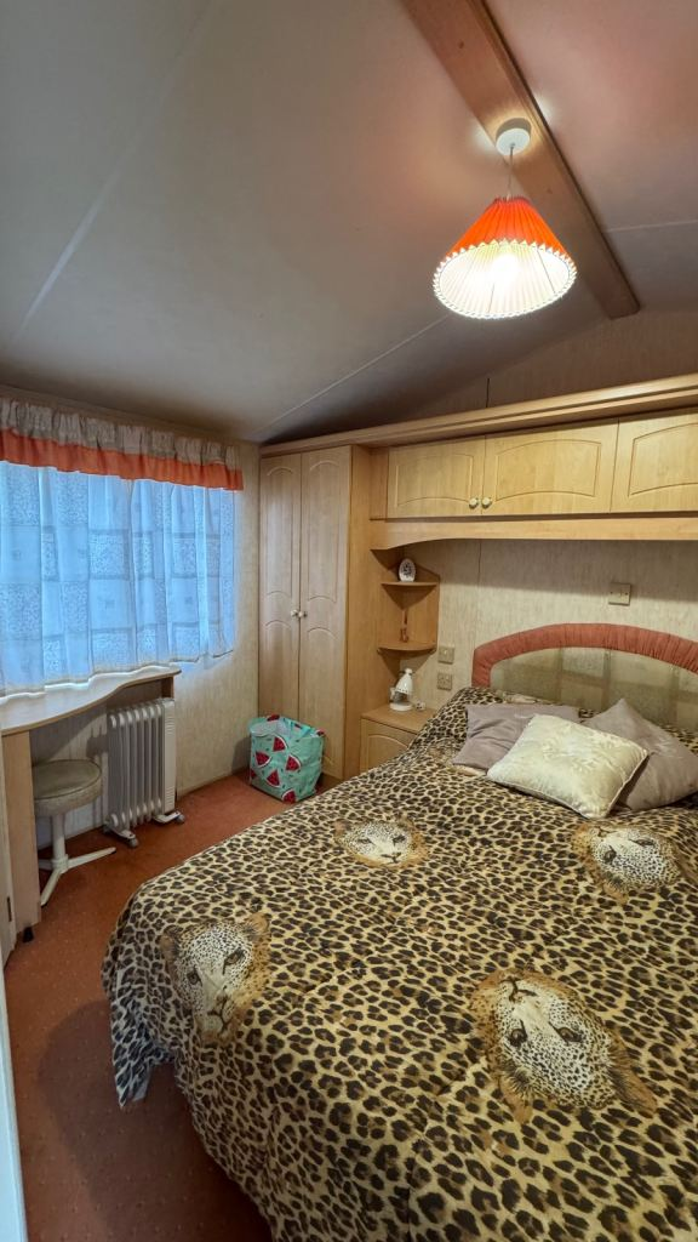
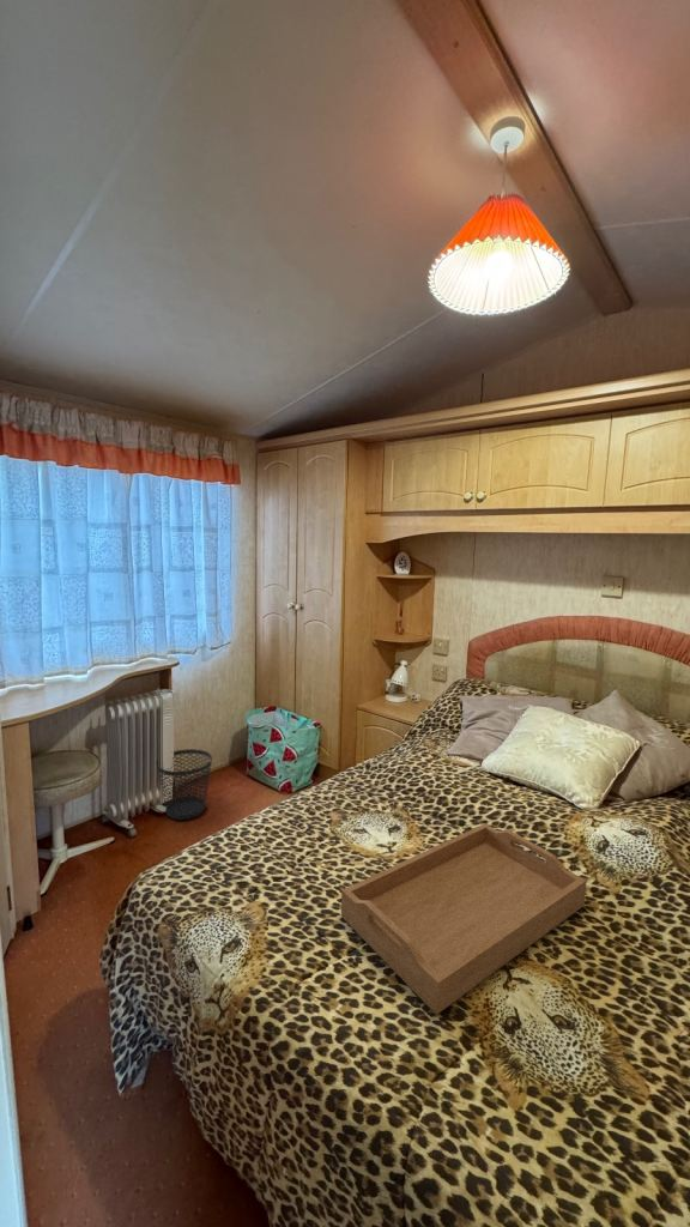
+ serving tray [340,822,587,1016]
+ wastebasket [156,748,213,821]
